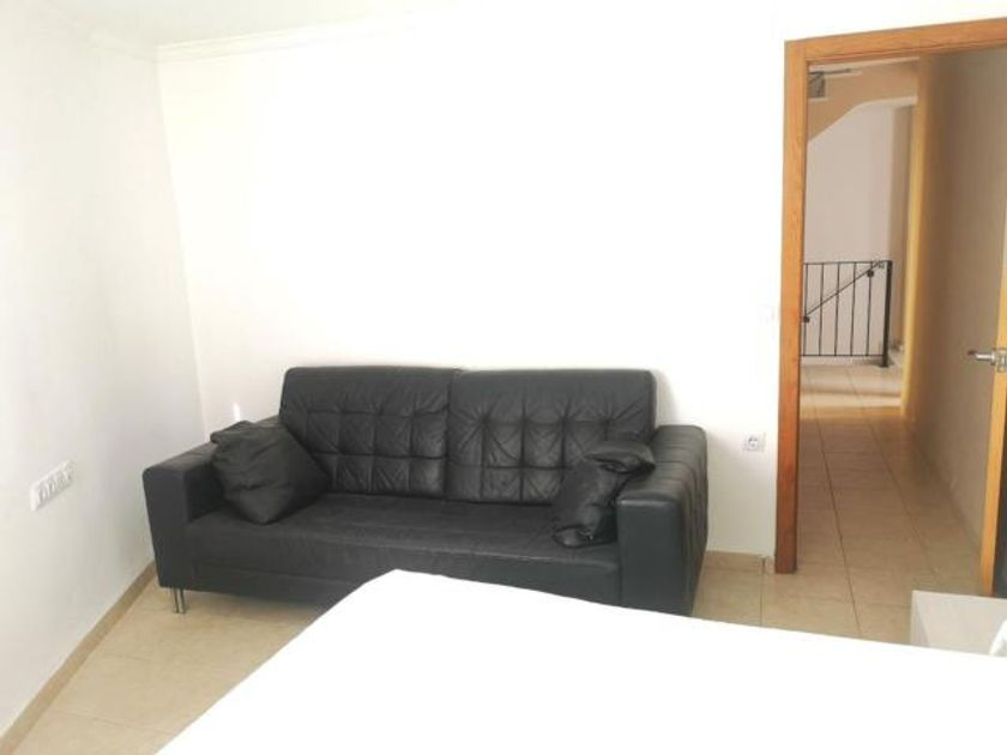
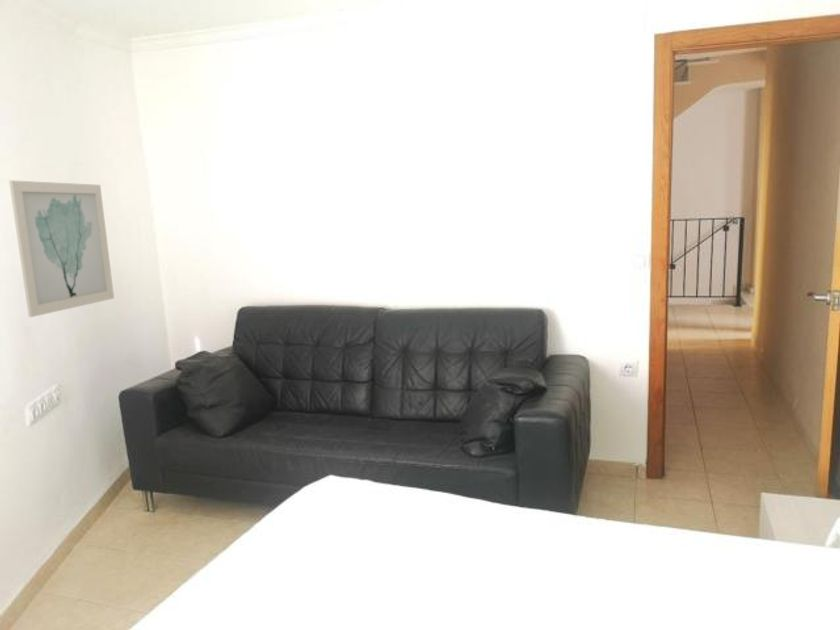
+ wall art [8,179,115,318]
